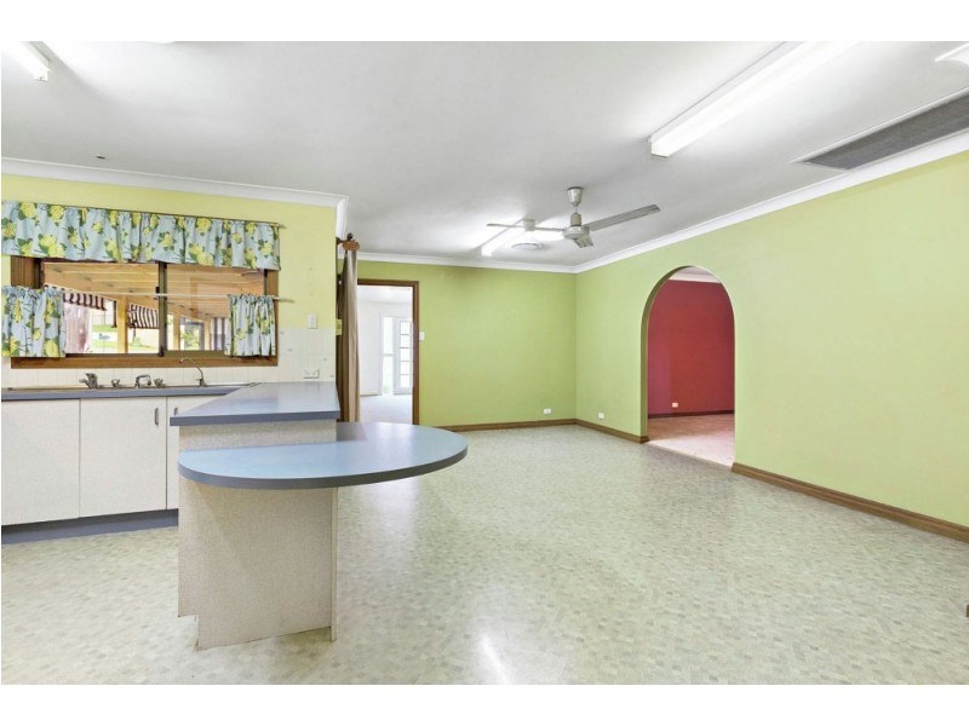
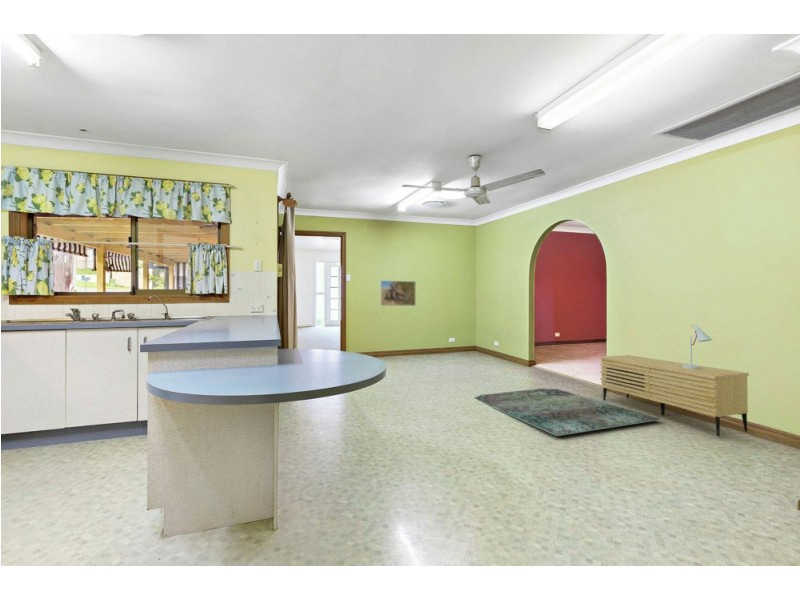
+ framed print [379,280,417,307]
+ sideboard [599,354,750,437]
+ table lamp [683,324,713,369]
+ rug [474,387,662,437]
